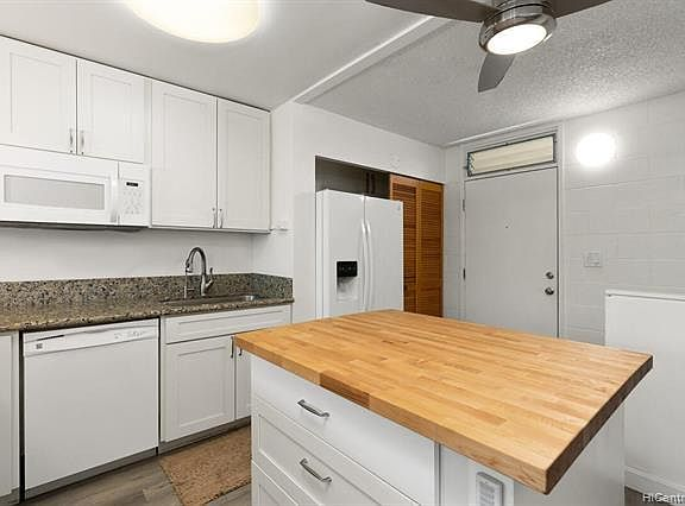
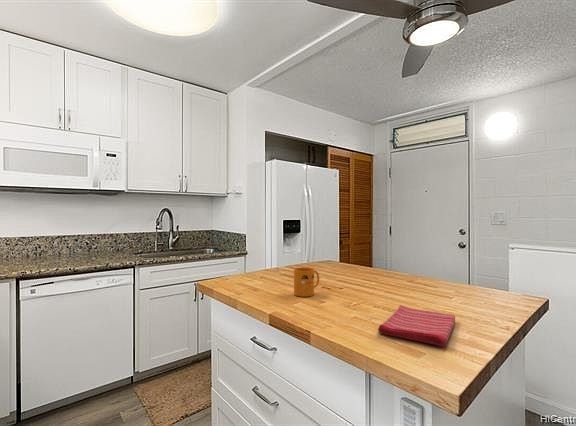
+ mug [293,266,320,298]
+ dish towel [377,304,456,347]
